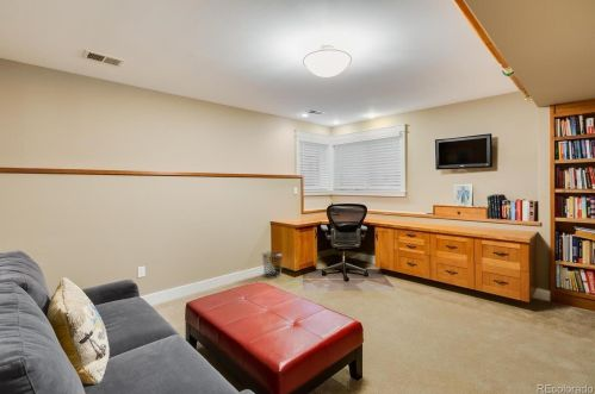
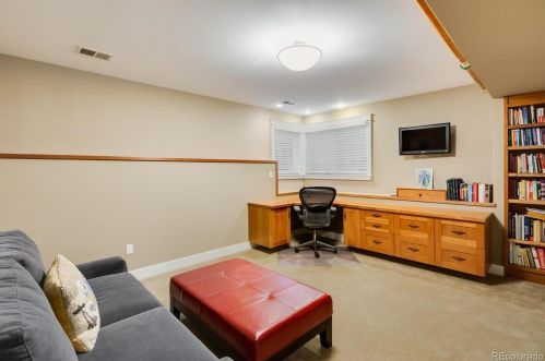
- waste bin [261,250,284,279]
